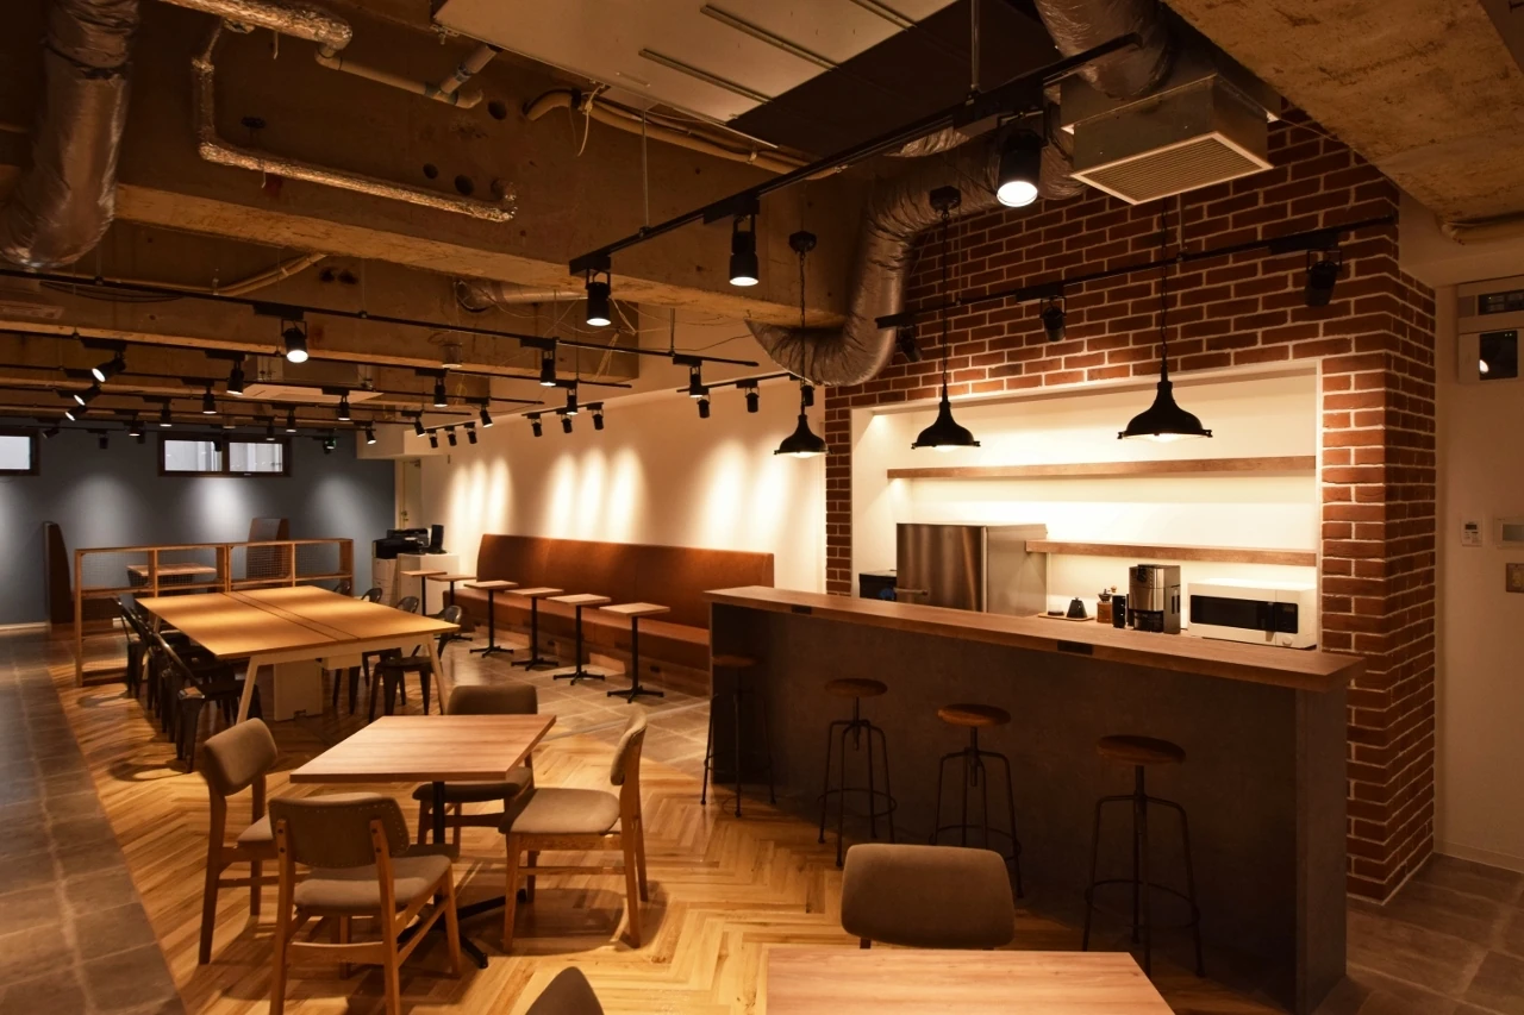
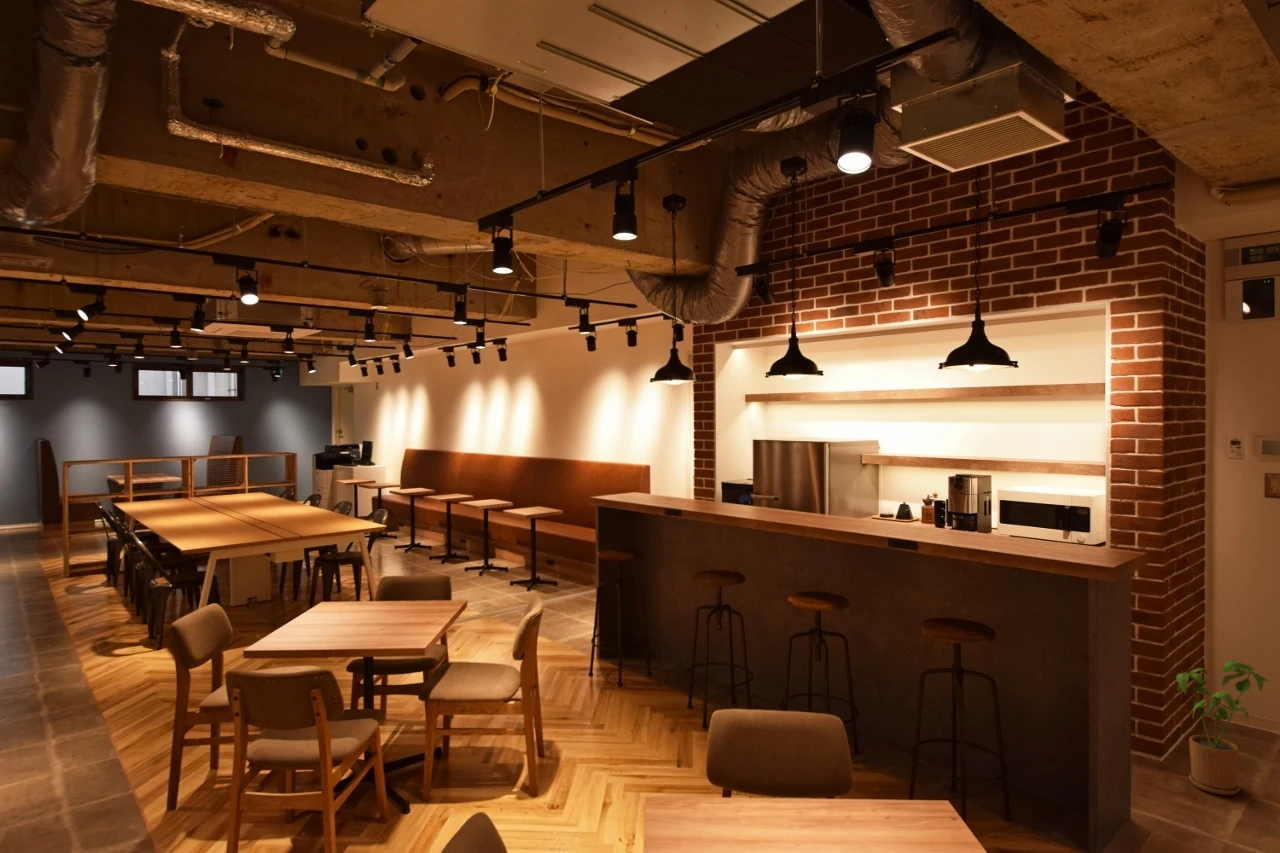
+ house plant [1176,659,1272,796]
